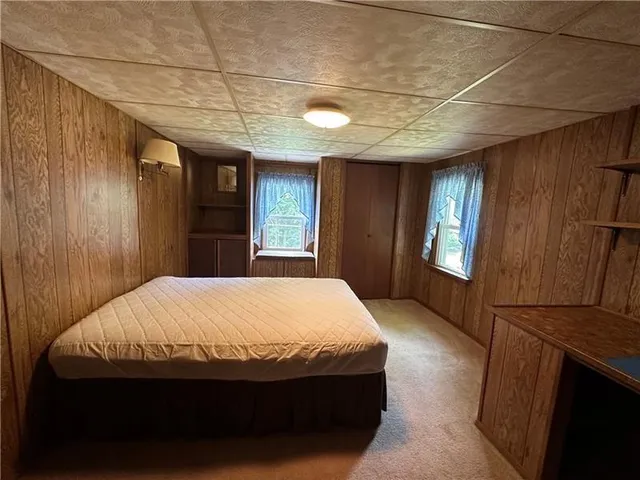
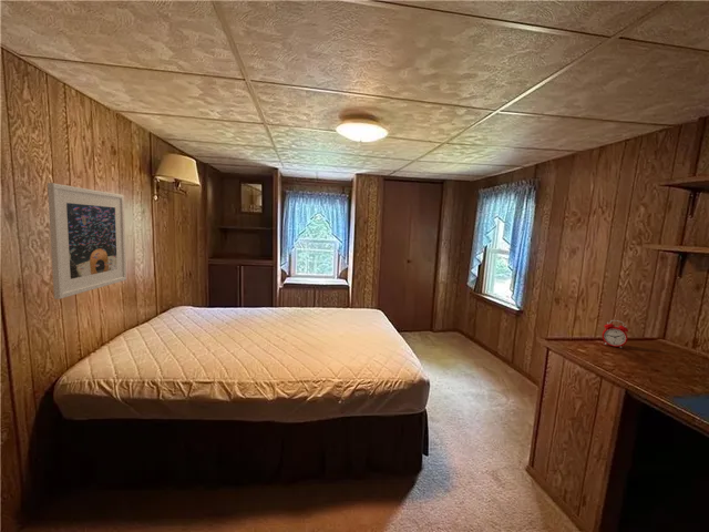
+ alarm clock [602,319,629,349]
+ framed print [47,182,127,300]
